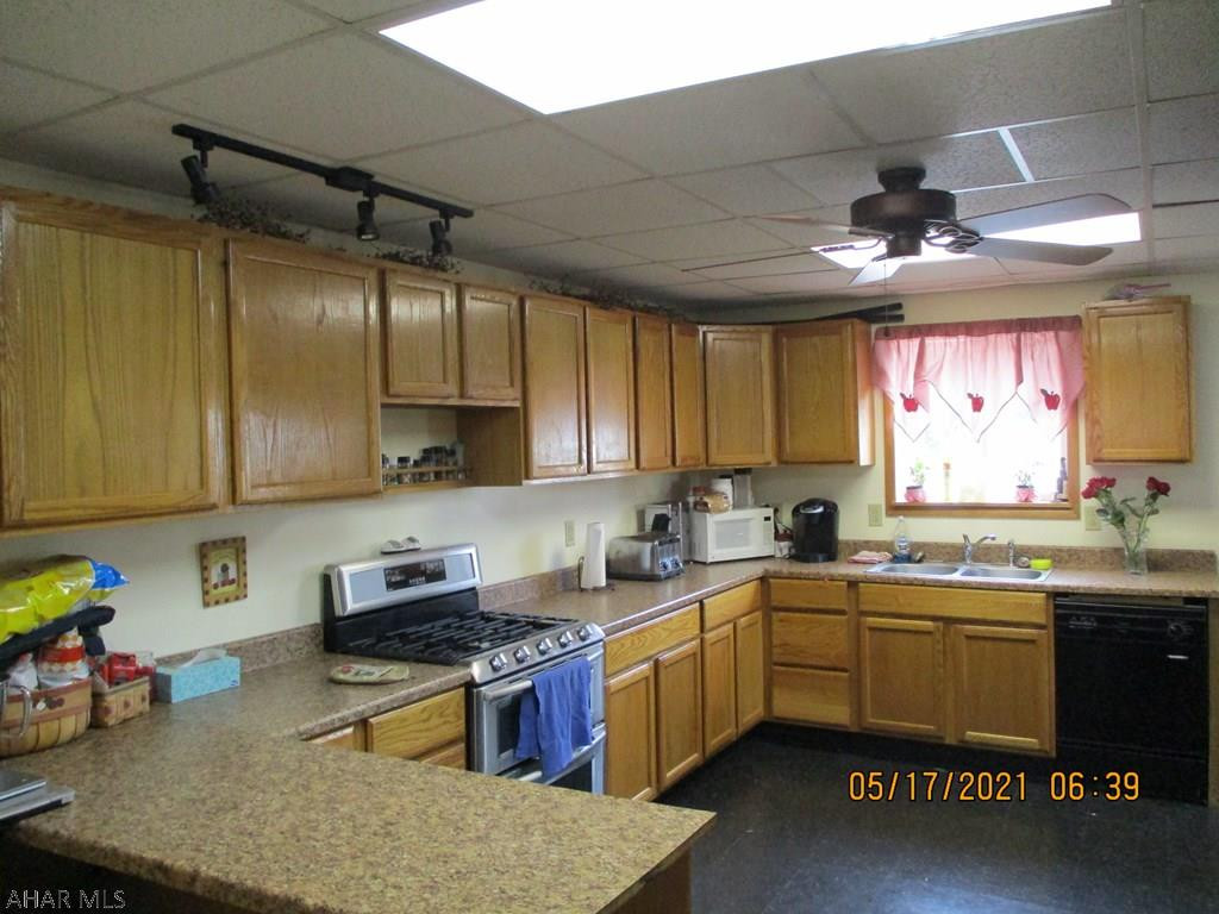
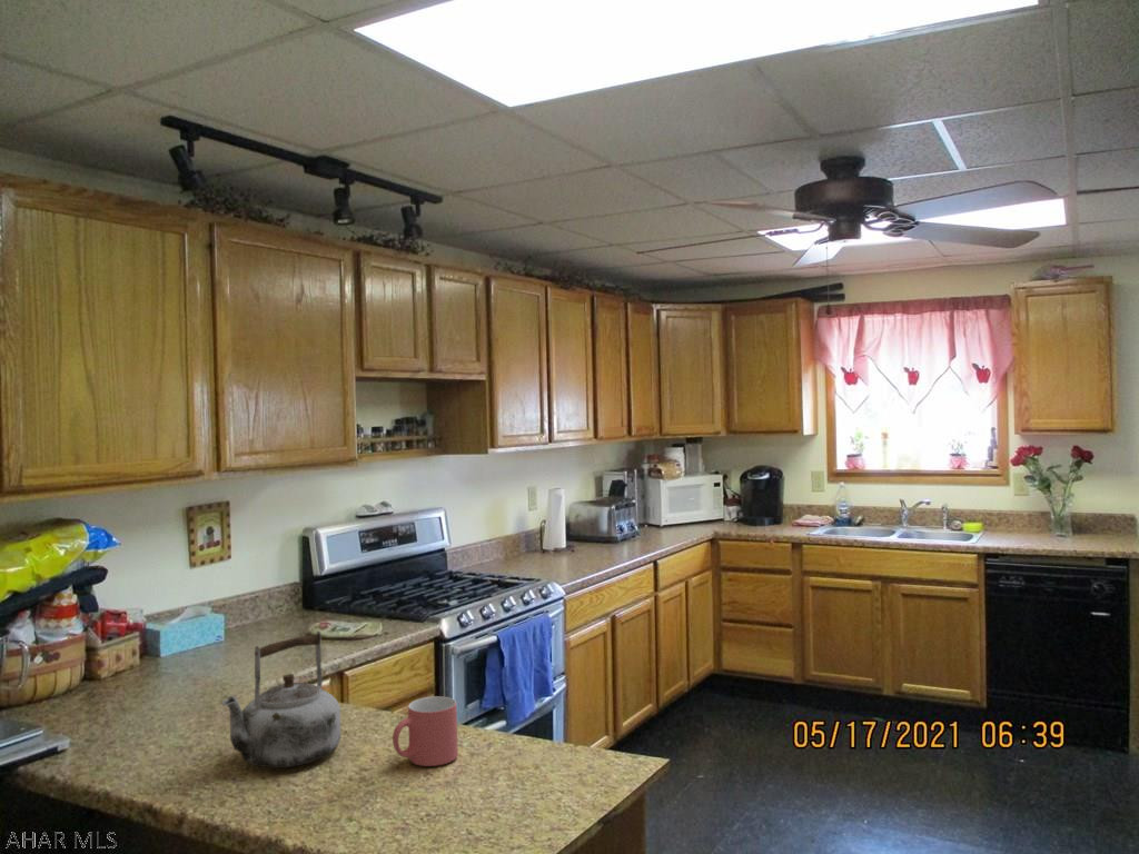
+ mug [392,695,459,767]
+ kettle [220,629,341,769]
